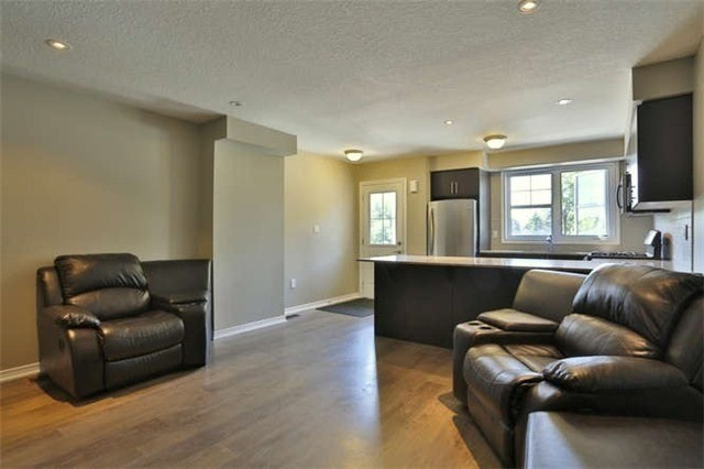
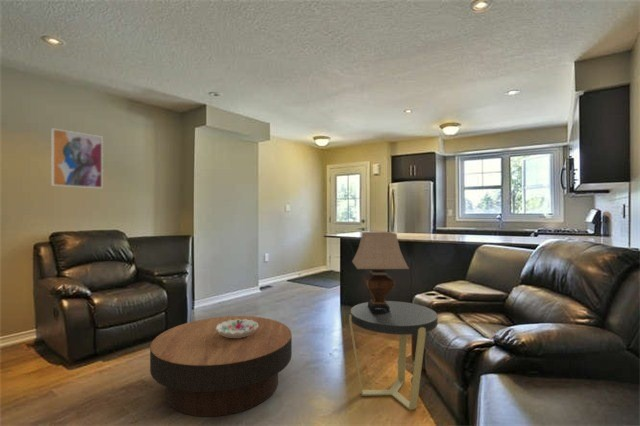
+ wall art [50,127,104,189]
+ side table [348,300,439,411]
+ coffee table [149,315,293,418]
+ decorative bowl [216,319,258,338]
+ table lamp [351,231,410,312]
